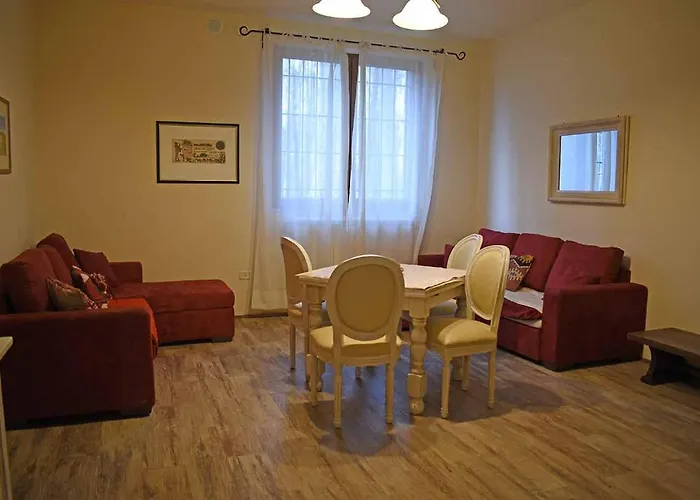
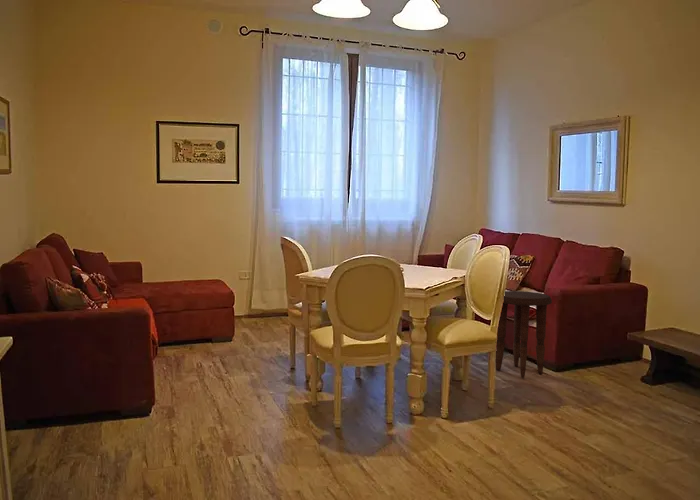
+ side table [495,290,553,379]
